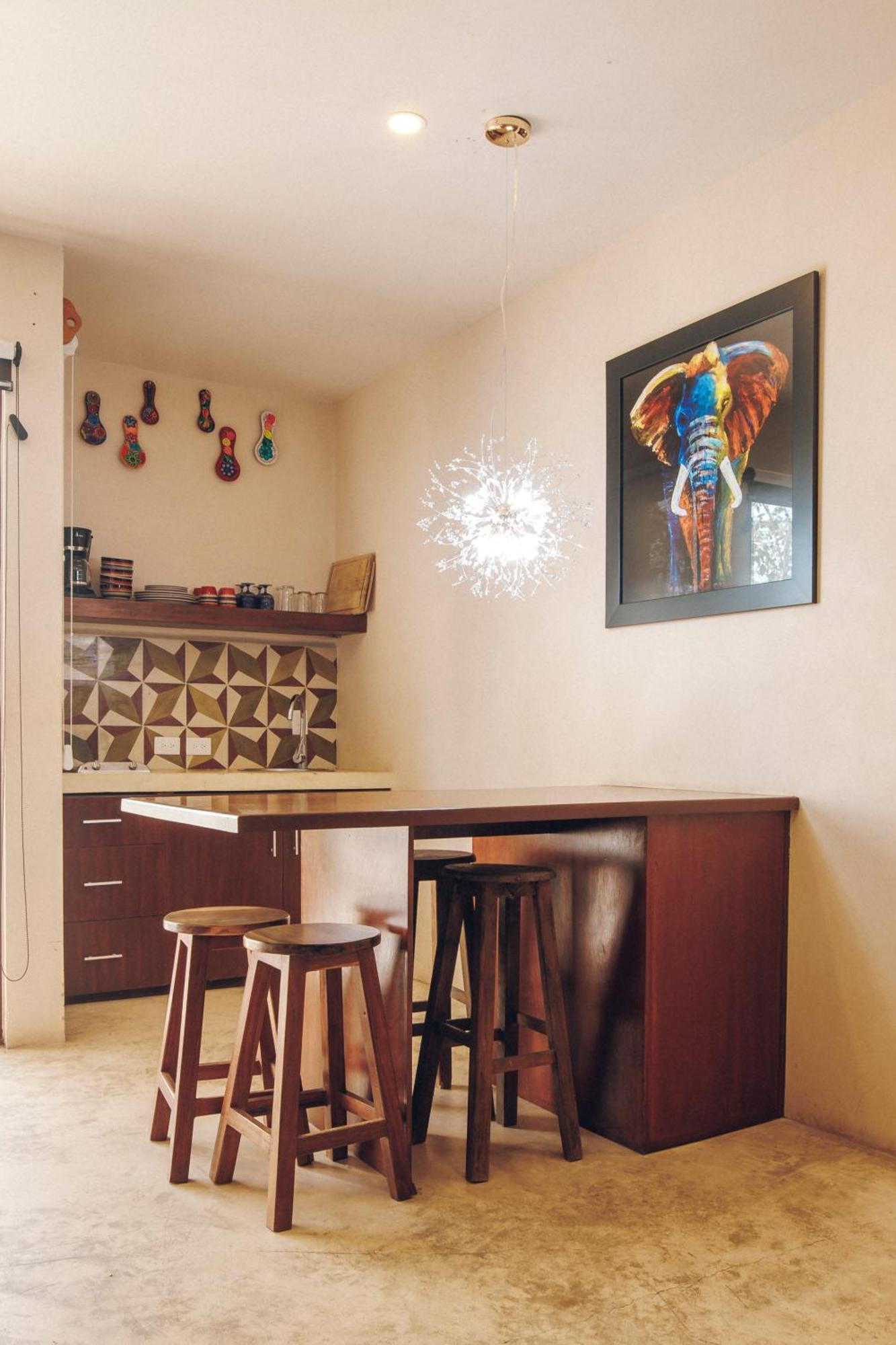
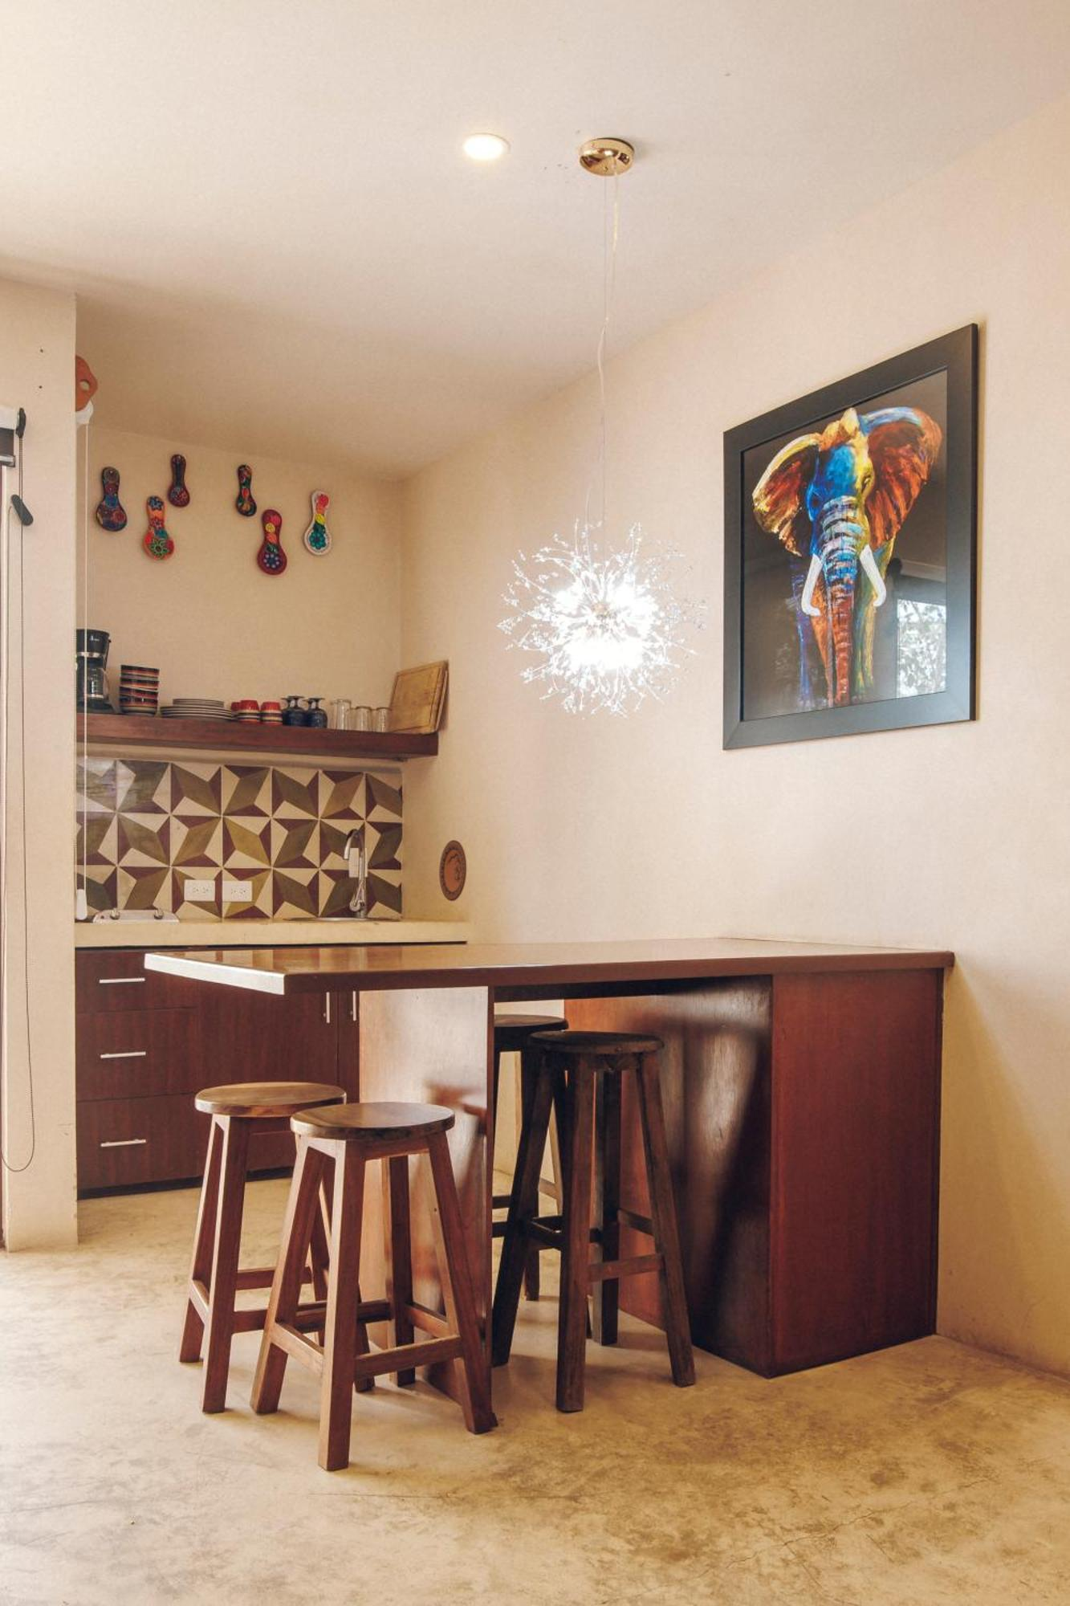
+ decorative plate [438,839,467,902]
